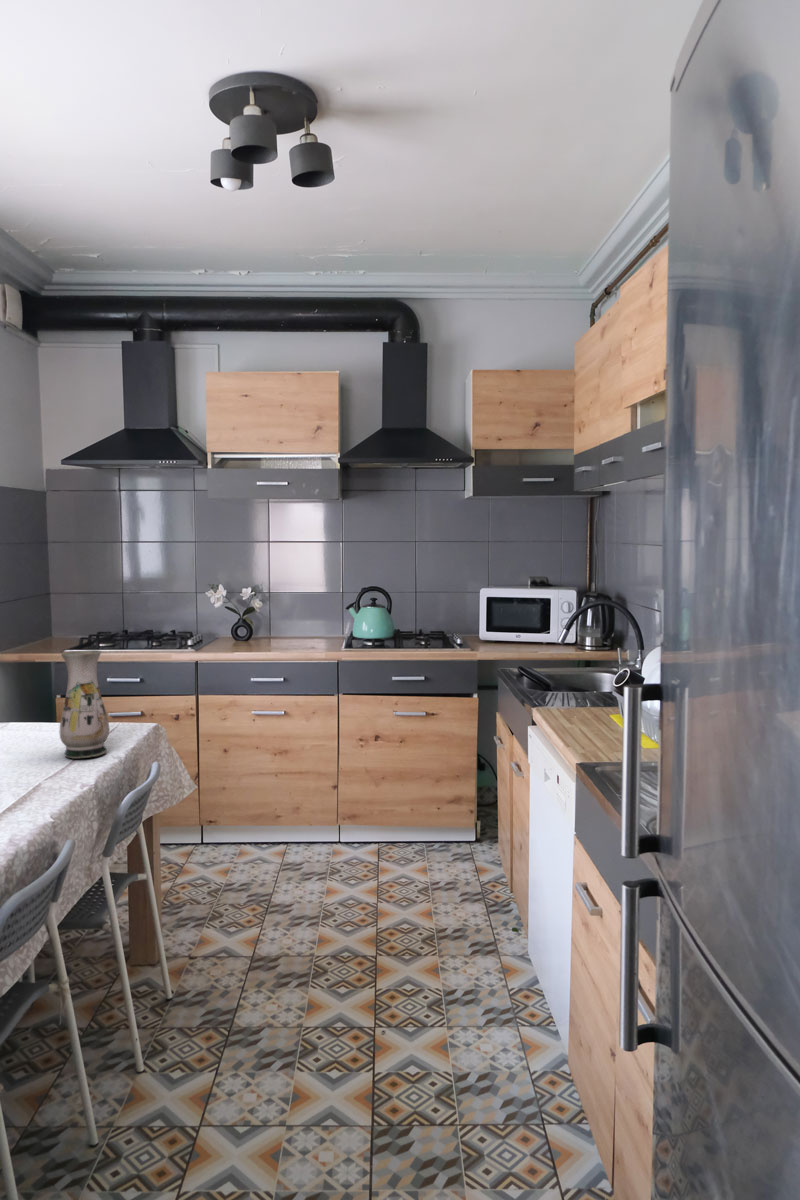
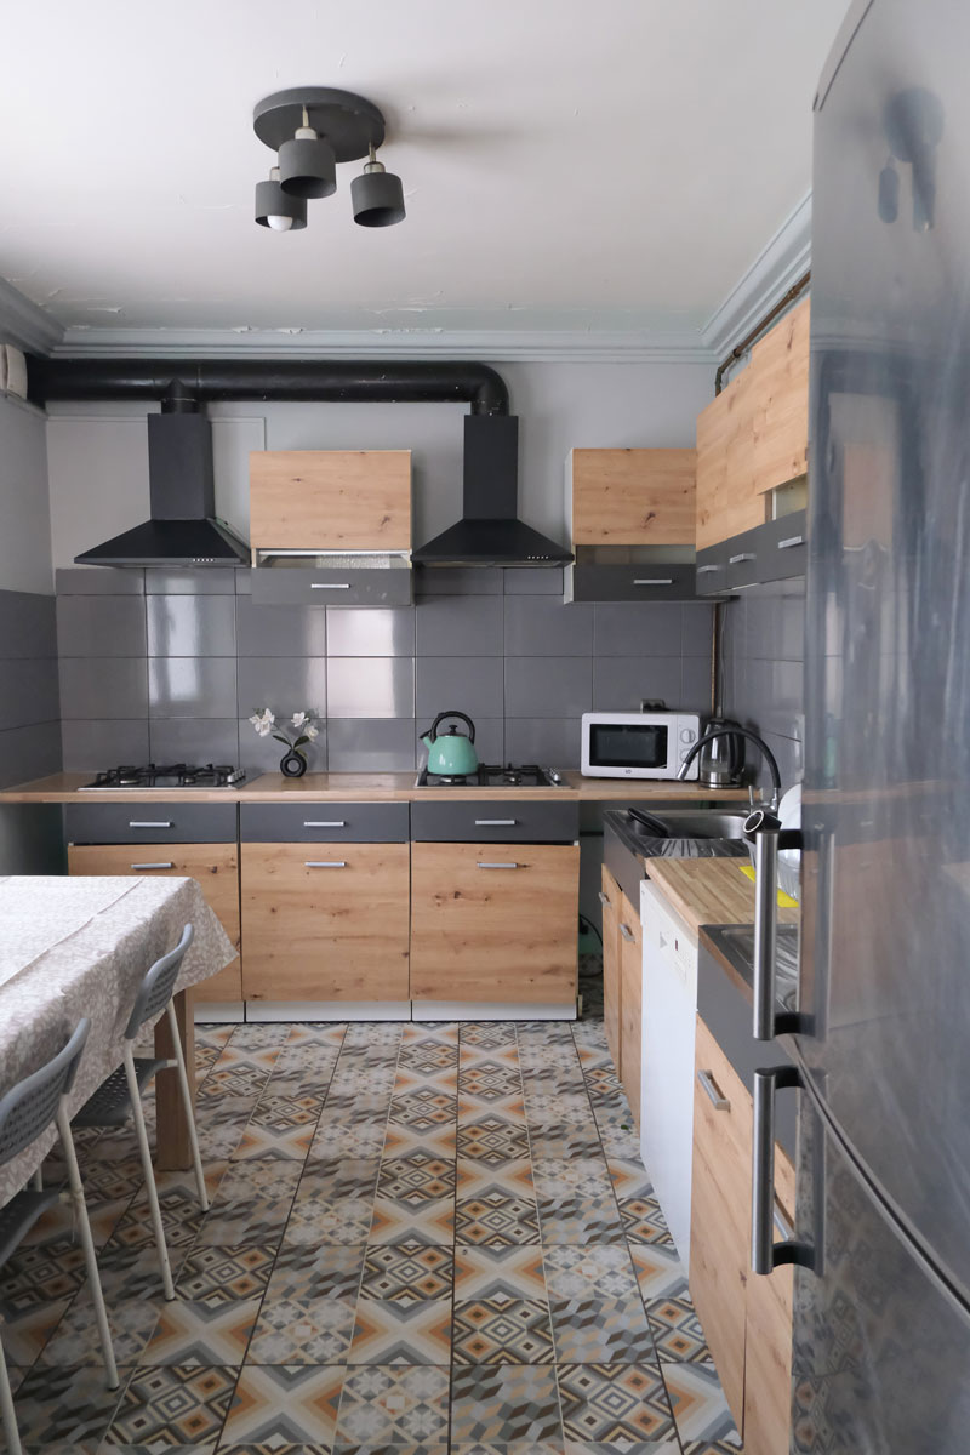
- vase [59,649,110,760]
